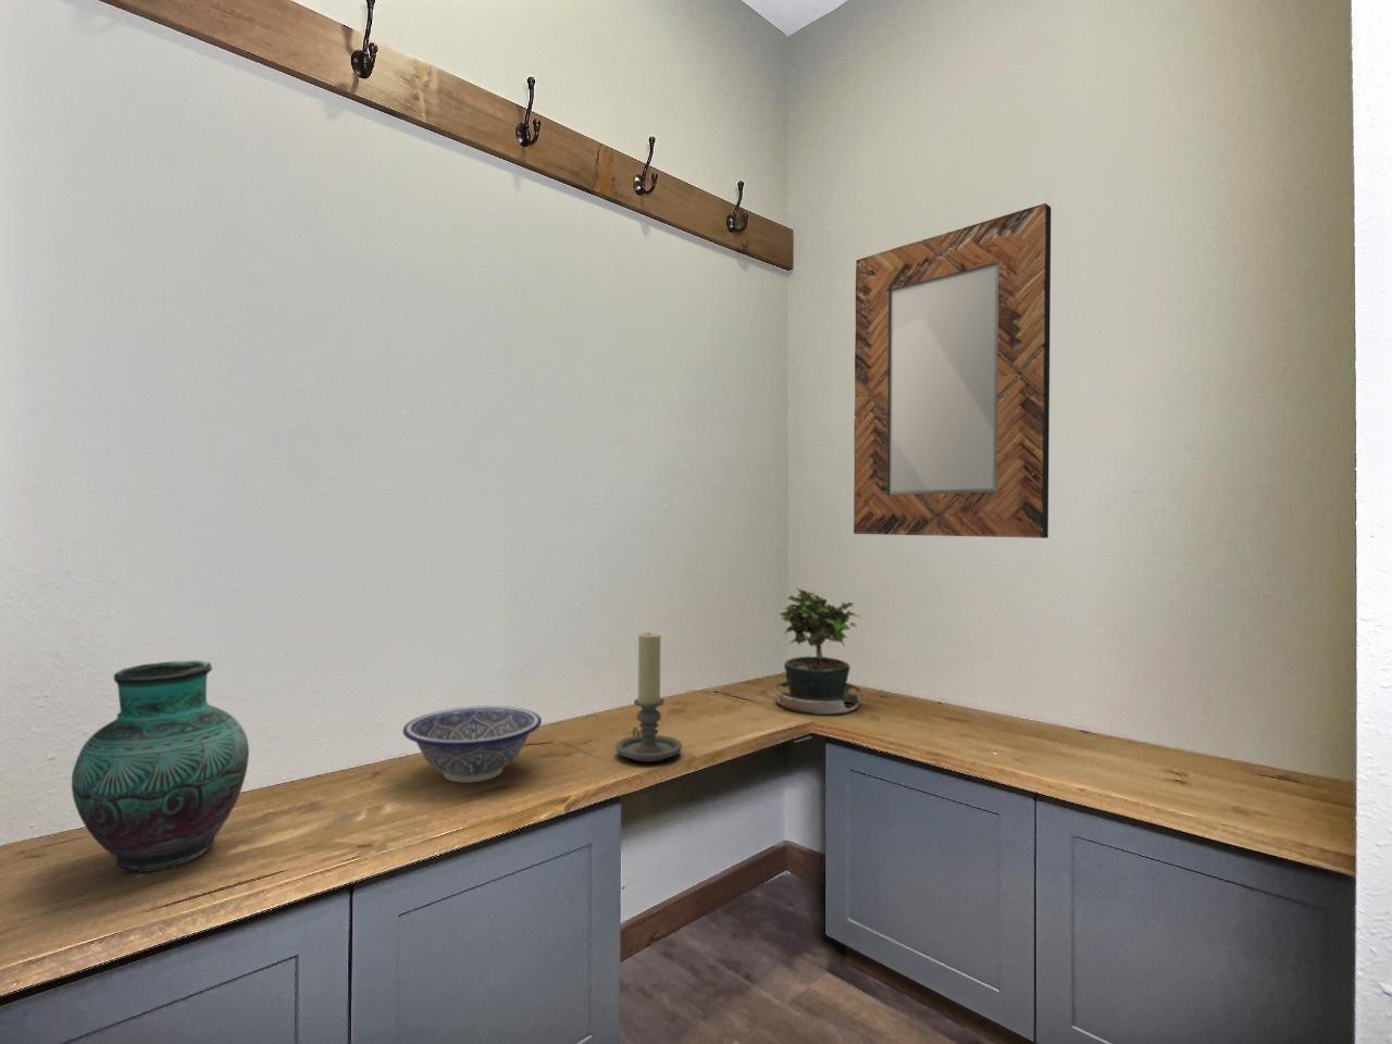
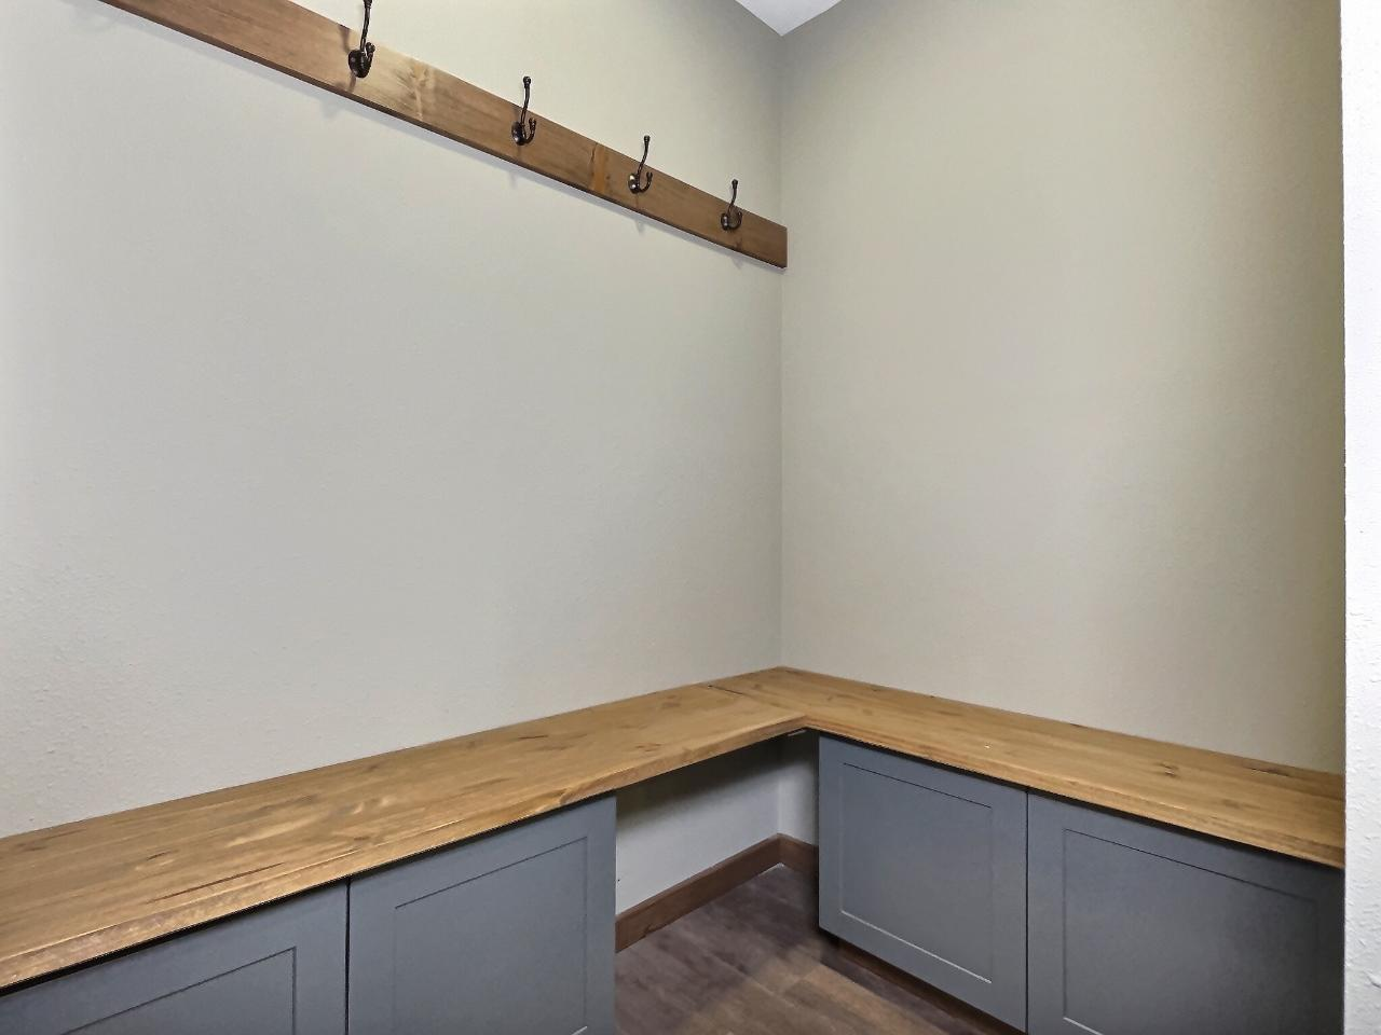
- home mirror [853,202,1051,540]
- decorative bowl [401,705,543,784]
- candle holder [615,631,683,763]
- vase [70,660,250,873]
- potted plant [773,587,864,716]
